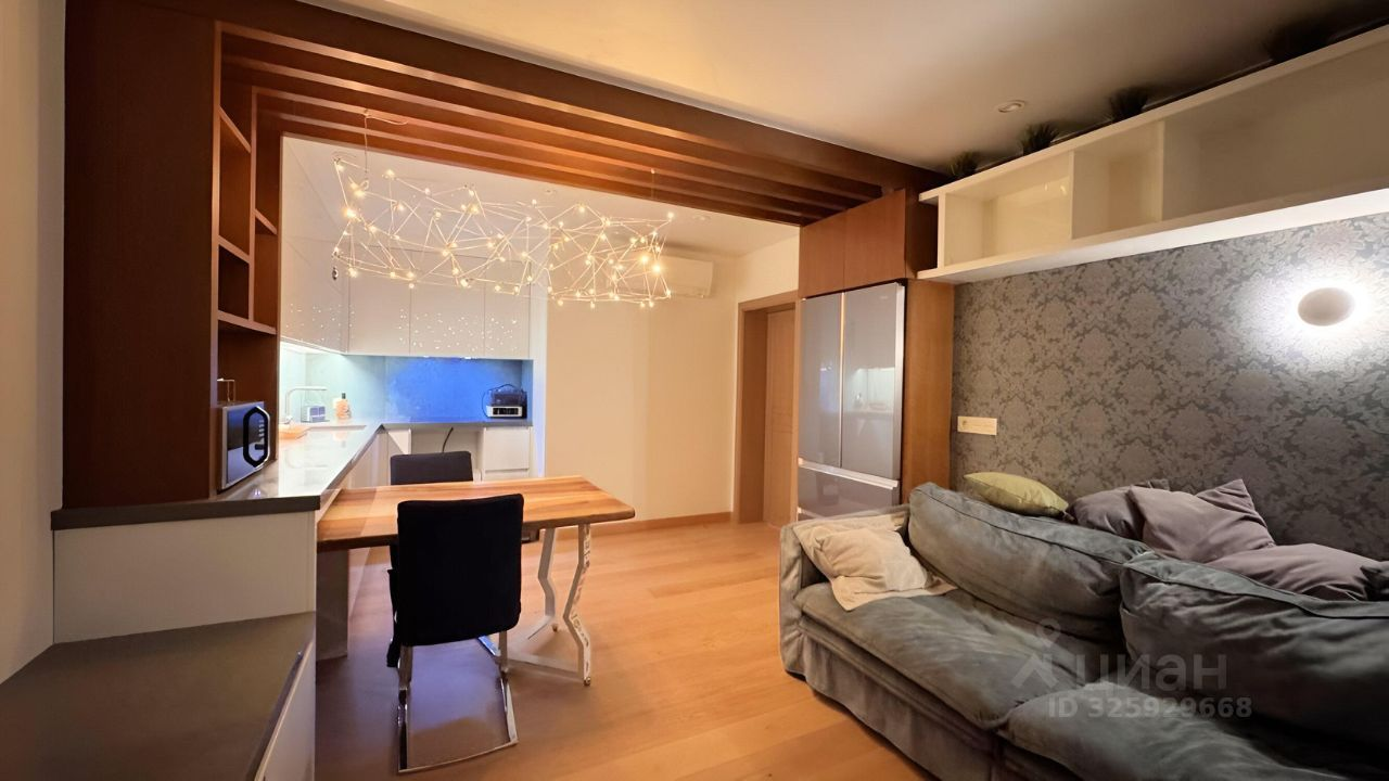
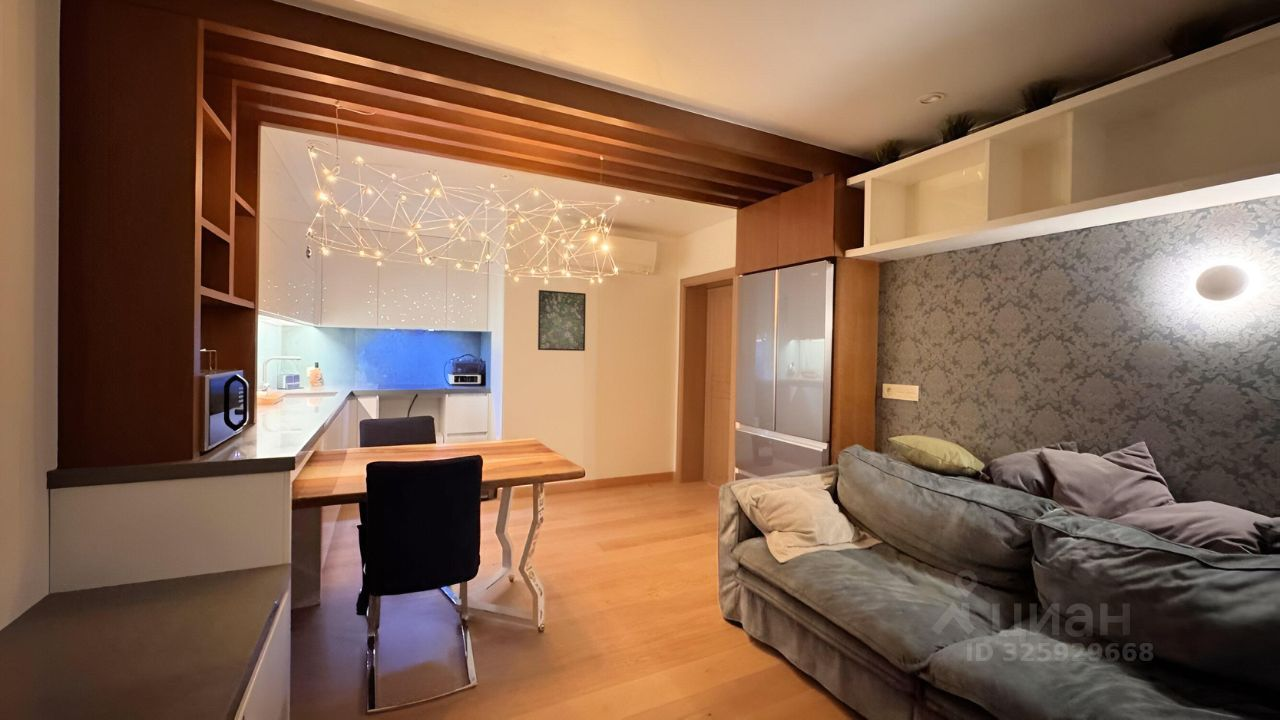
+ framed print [537,289,587,352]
